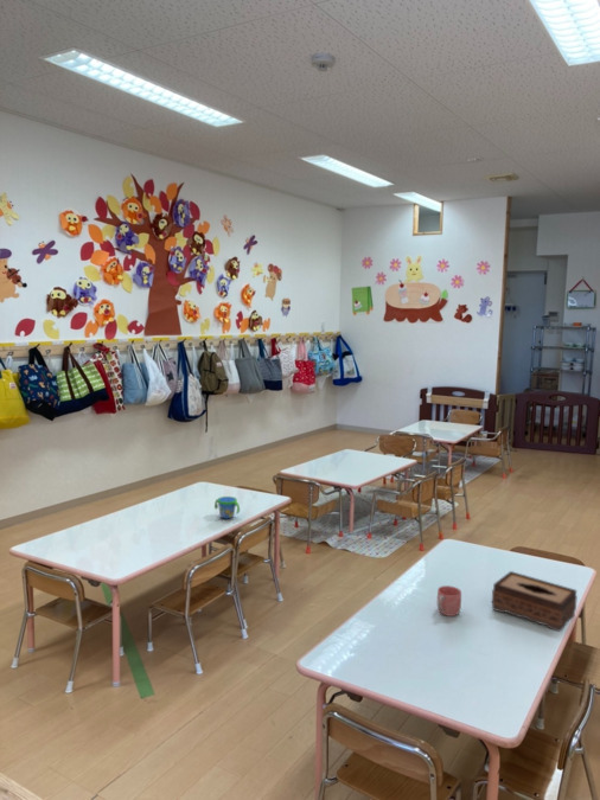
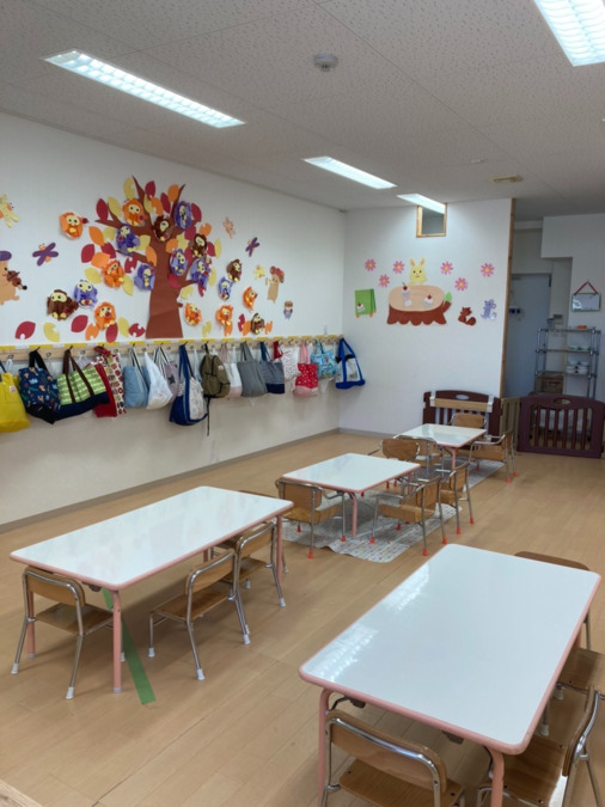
- mug [436,584,462,617]
- snack cup [213,495,241,520]
- tissue box [491,570,579,633]
